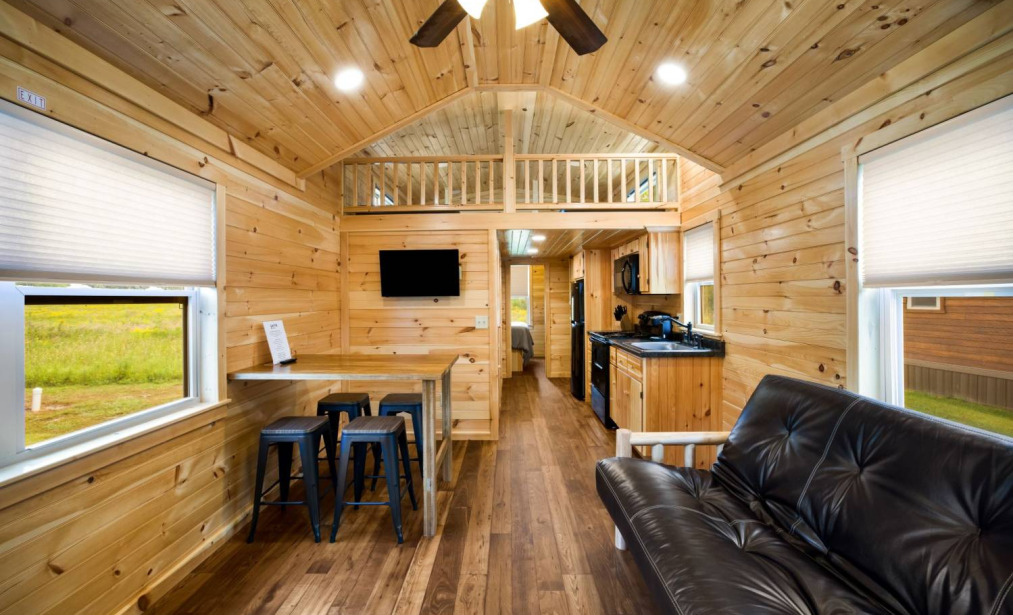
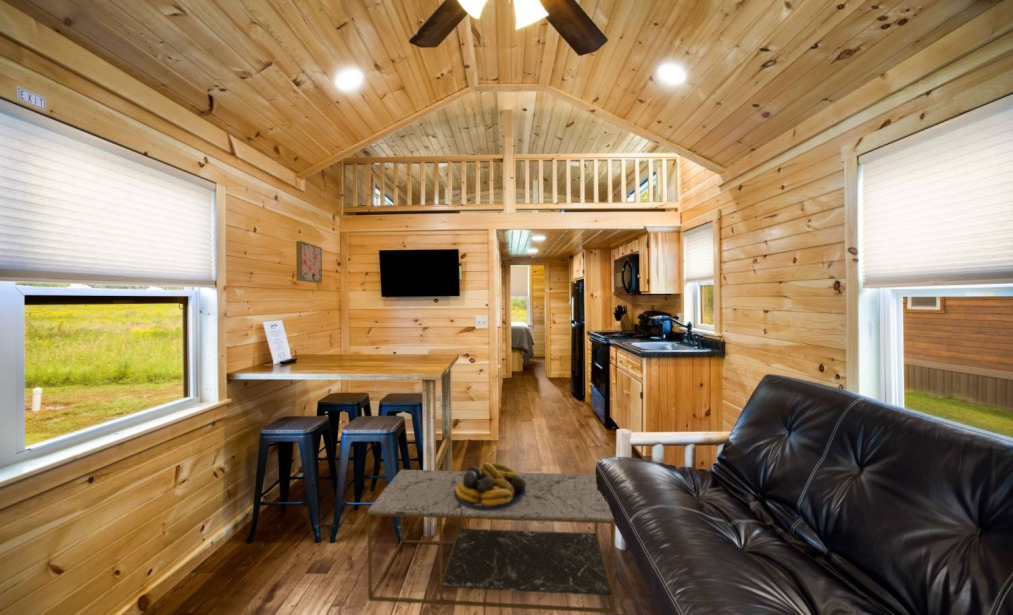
+ fruit bowl [454,461,527,509]
+ wall art [295,240,323,284]
+ coffee table [367,469,616,614]
